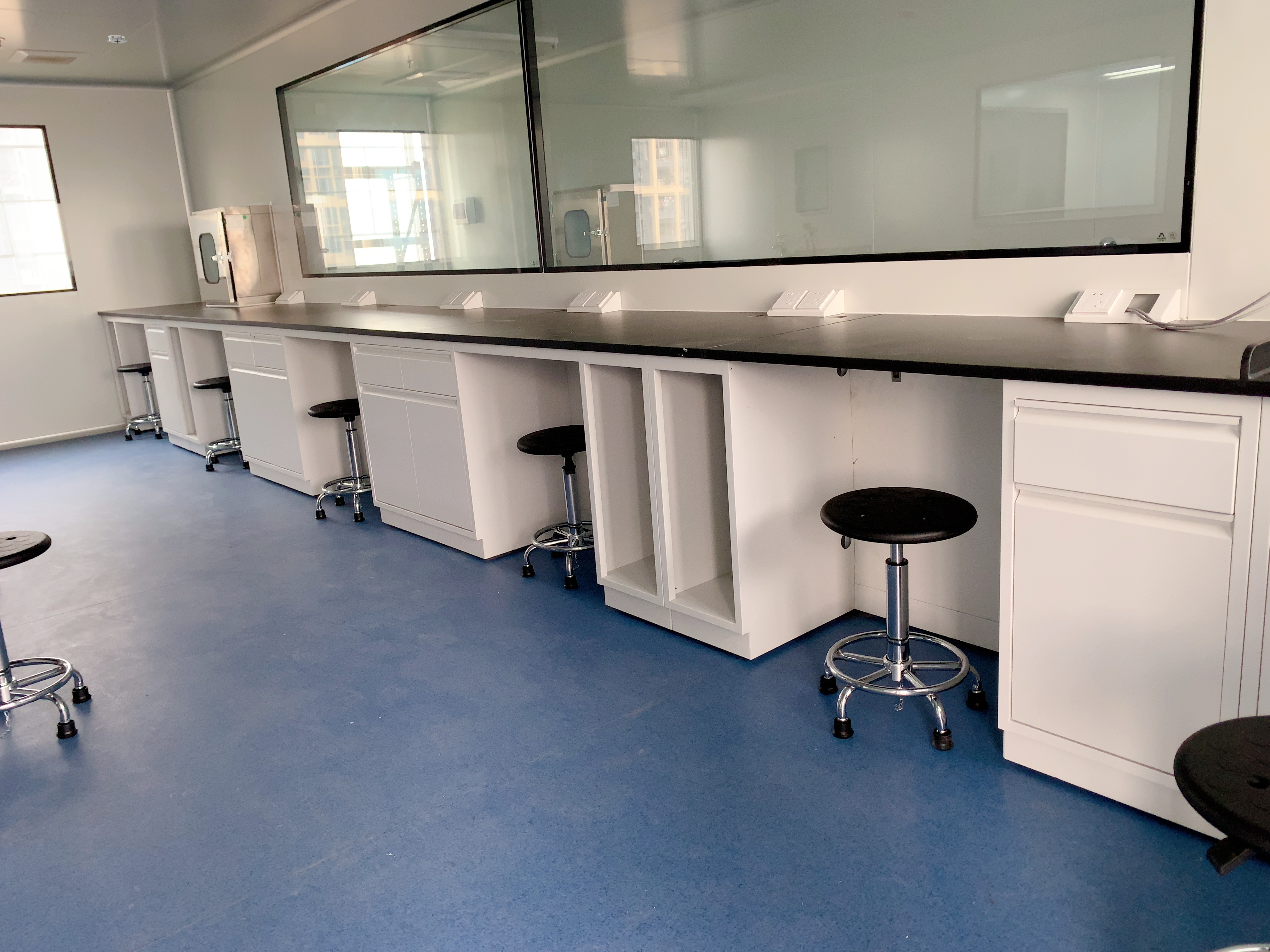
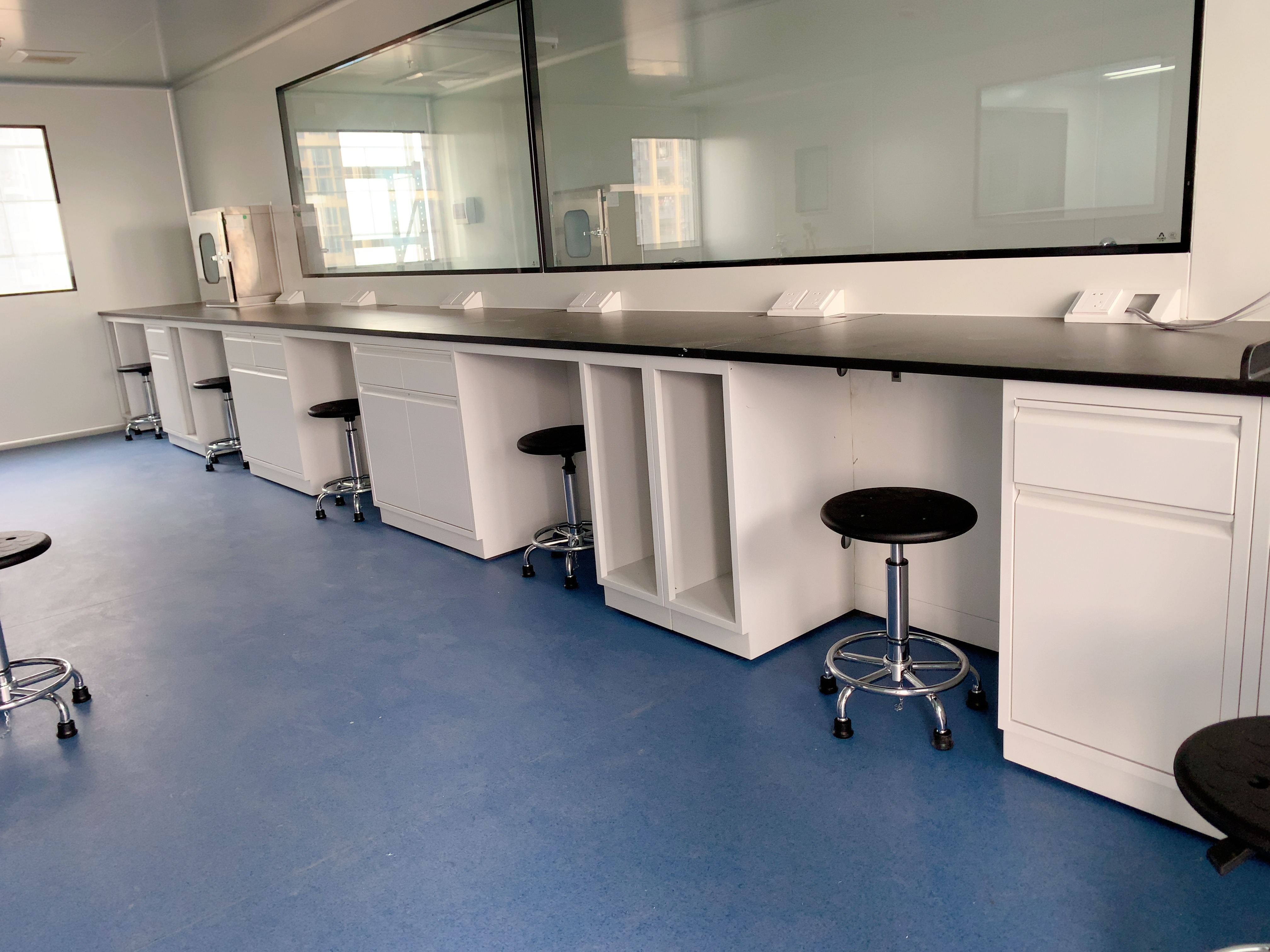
- smoke detector [107,35,128,44]
